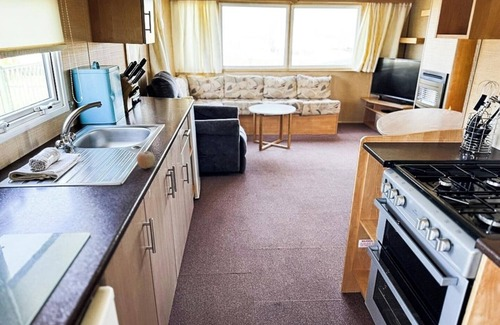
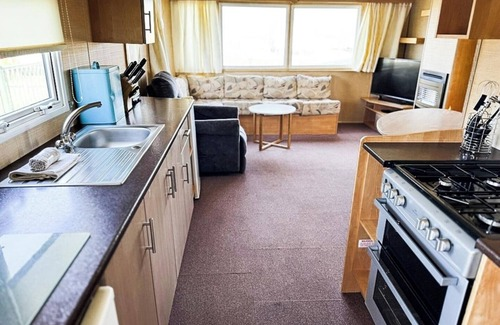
- fruit [136,148,156,169]
